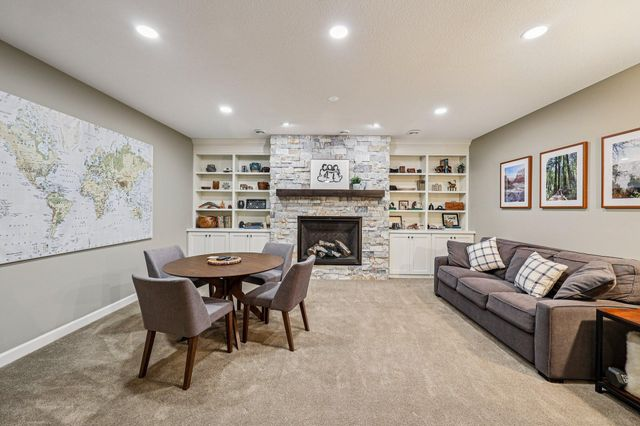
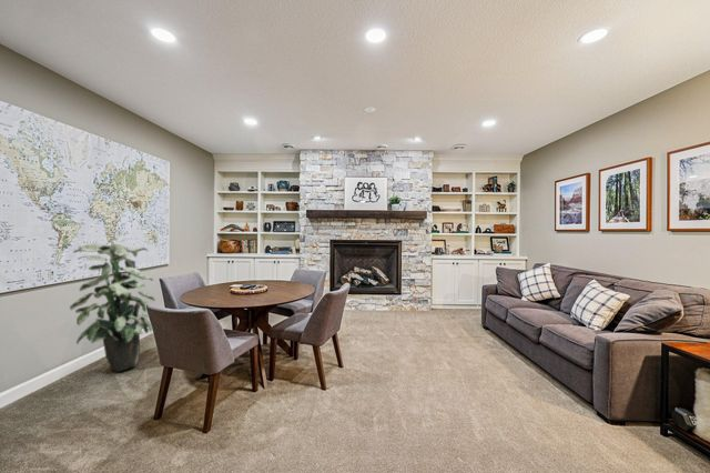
+ indoor plant [69,236,156,373]
